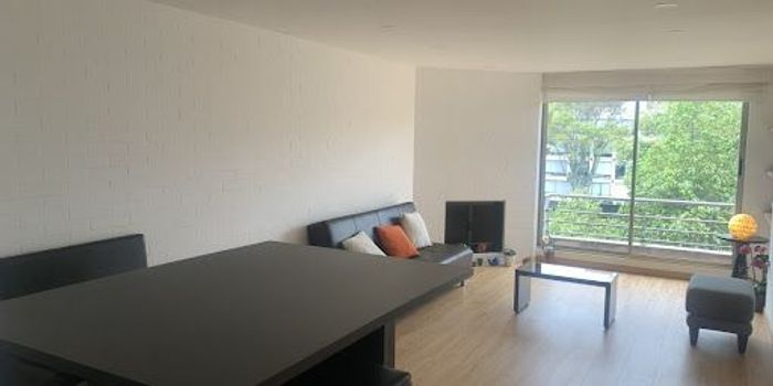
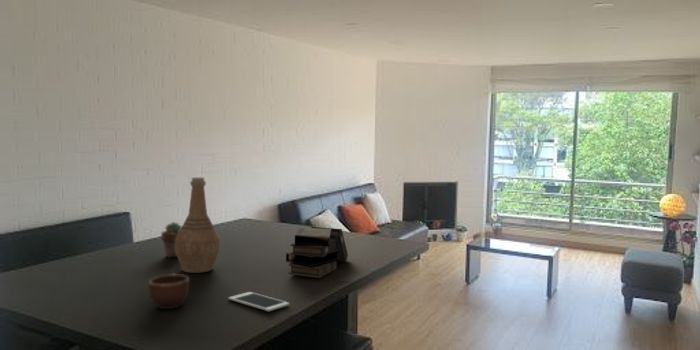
+ vase [175,176,221,274]
+ cell phone [228,291,290,312]
+ mug [148,272,190,310]
+ potted succulent [160,221,182,258]
+ book [285,226,349,279]
